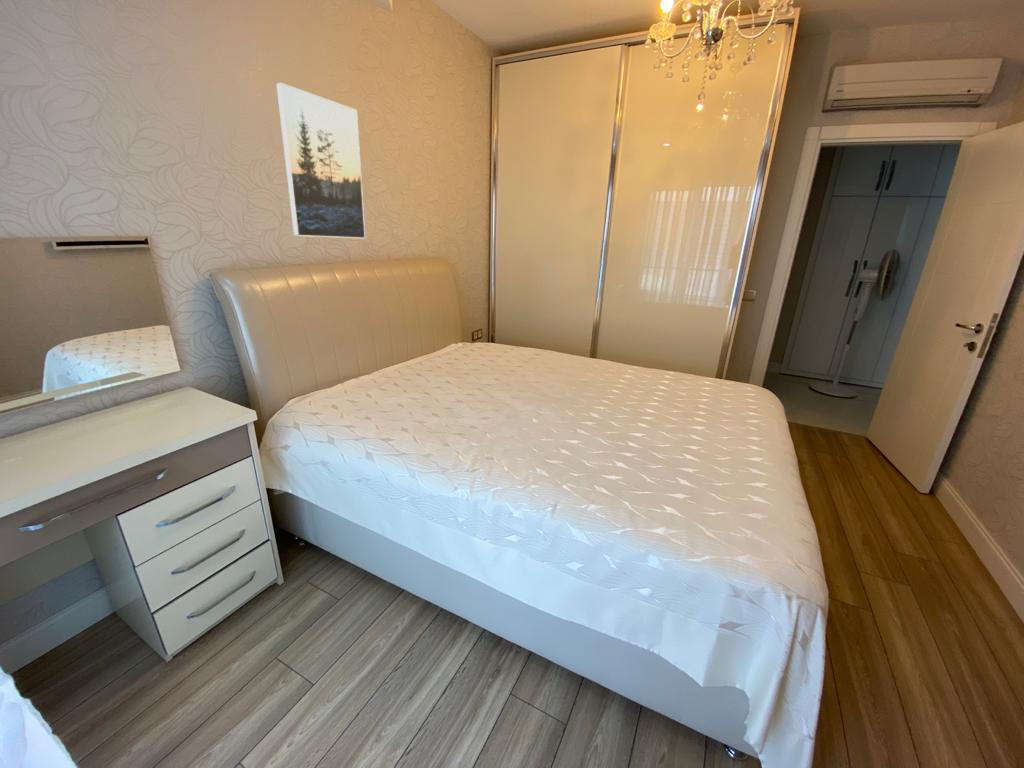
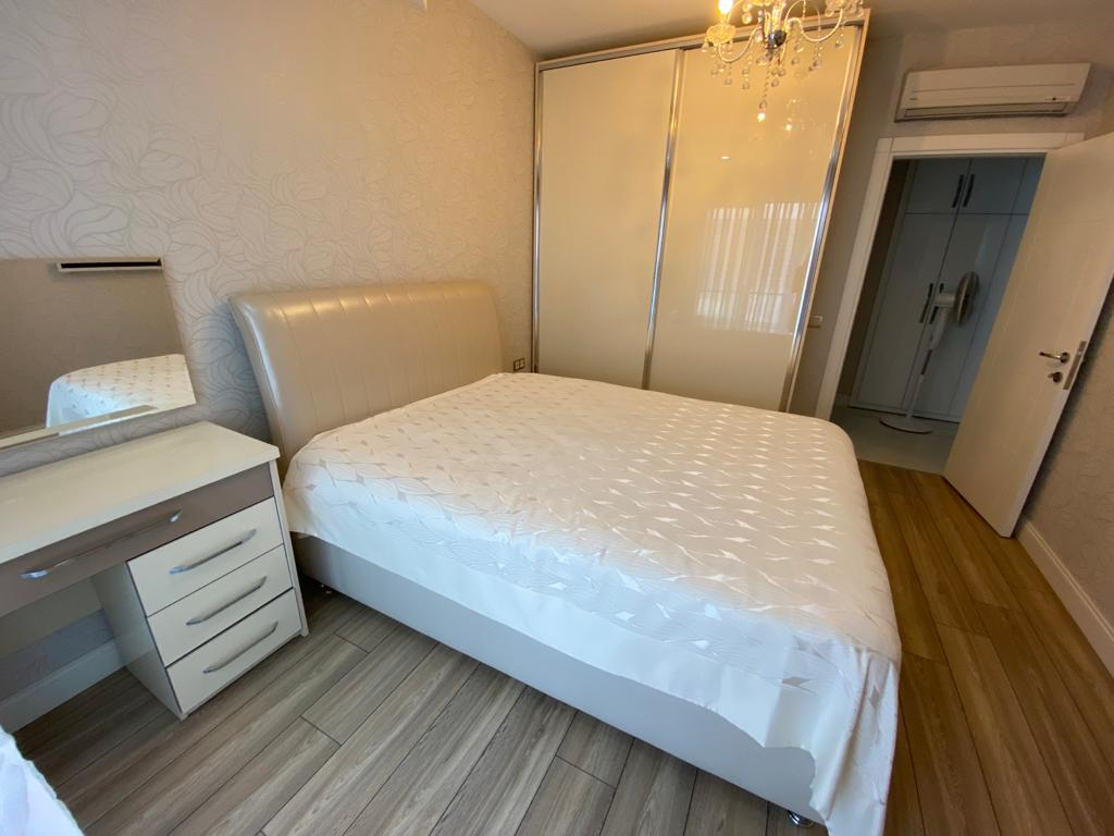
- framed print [275,82,366,239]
